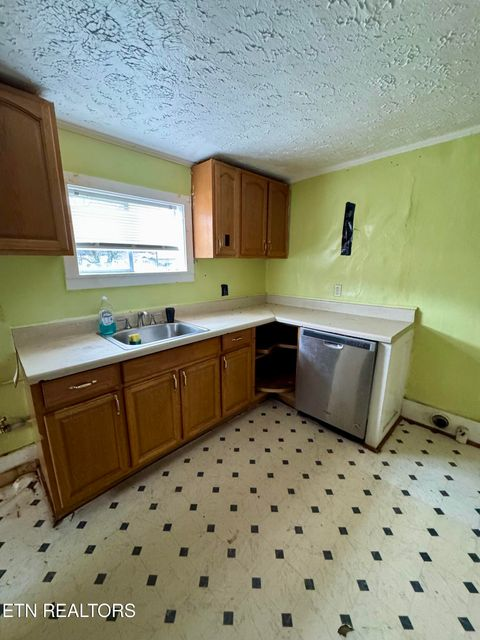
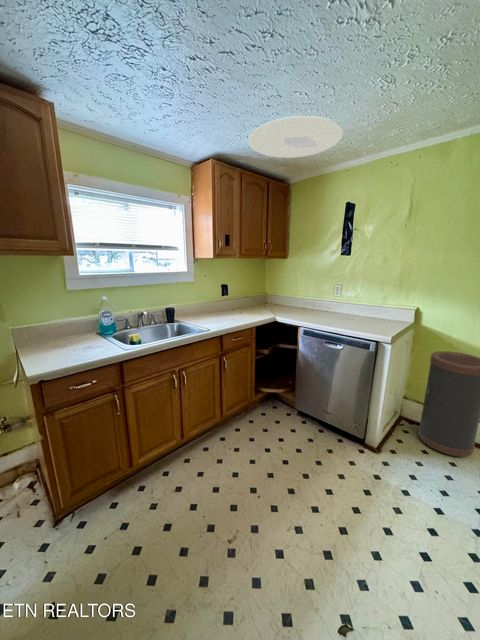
+ trash can [417,350,480,458]
+ ceiling light [247,115,344,159]
